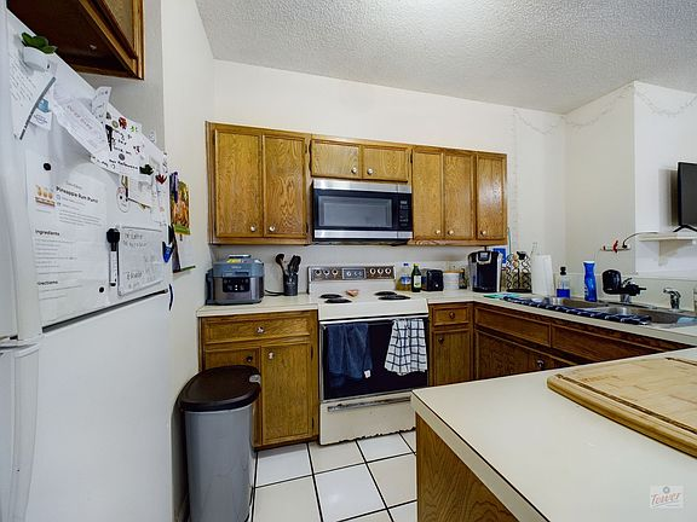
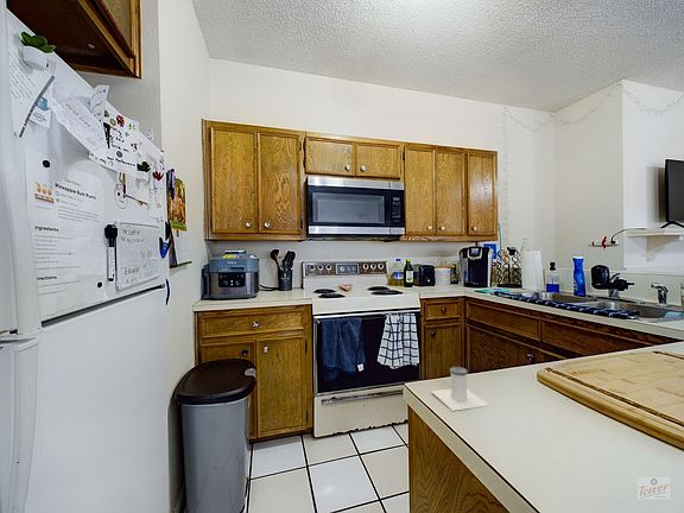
+ salt shaker [431,366,489,412]
